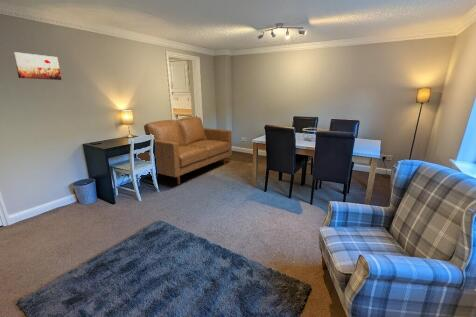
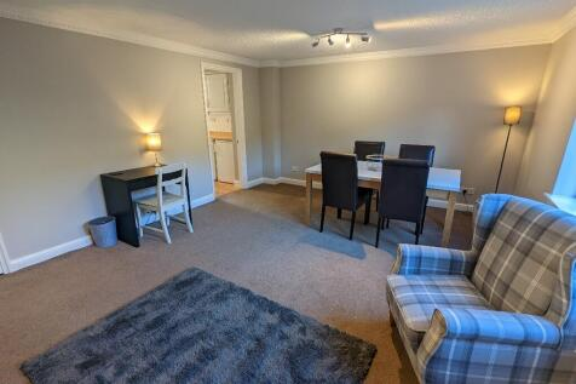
- wall art [12,51,62,81]
- sofa [136,116,233,185]
